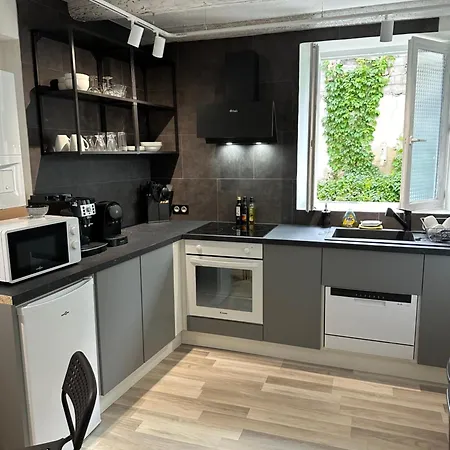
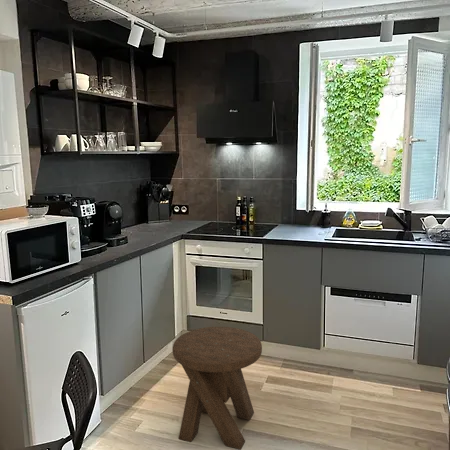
+ music stool [172,326,263,450]
